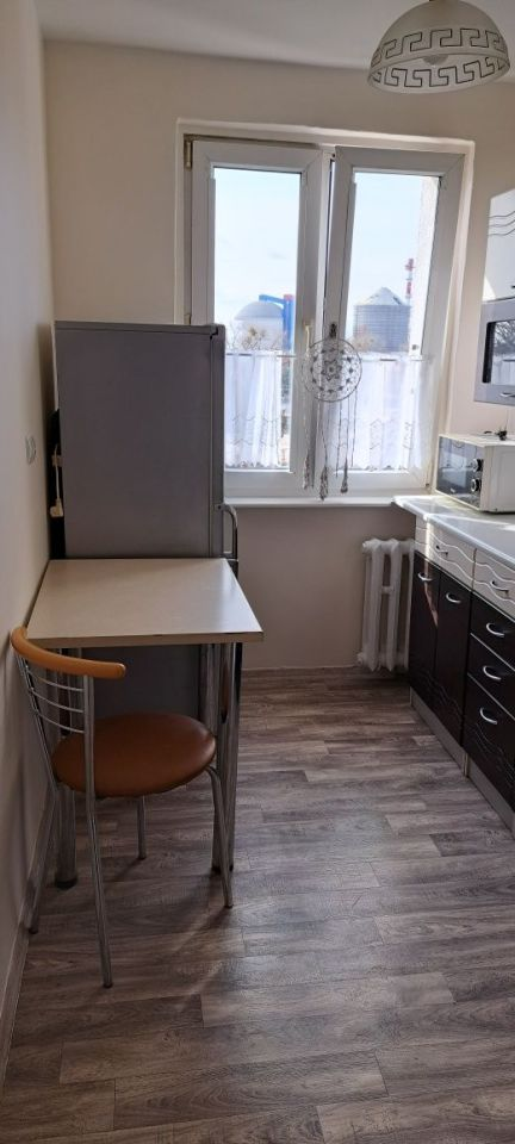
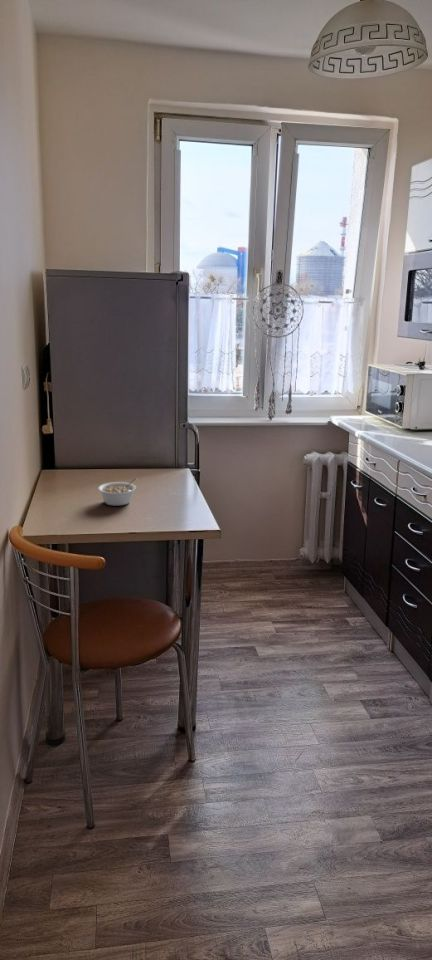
+ legume [97,478,137,507]
